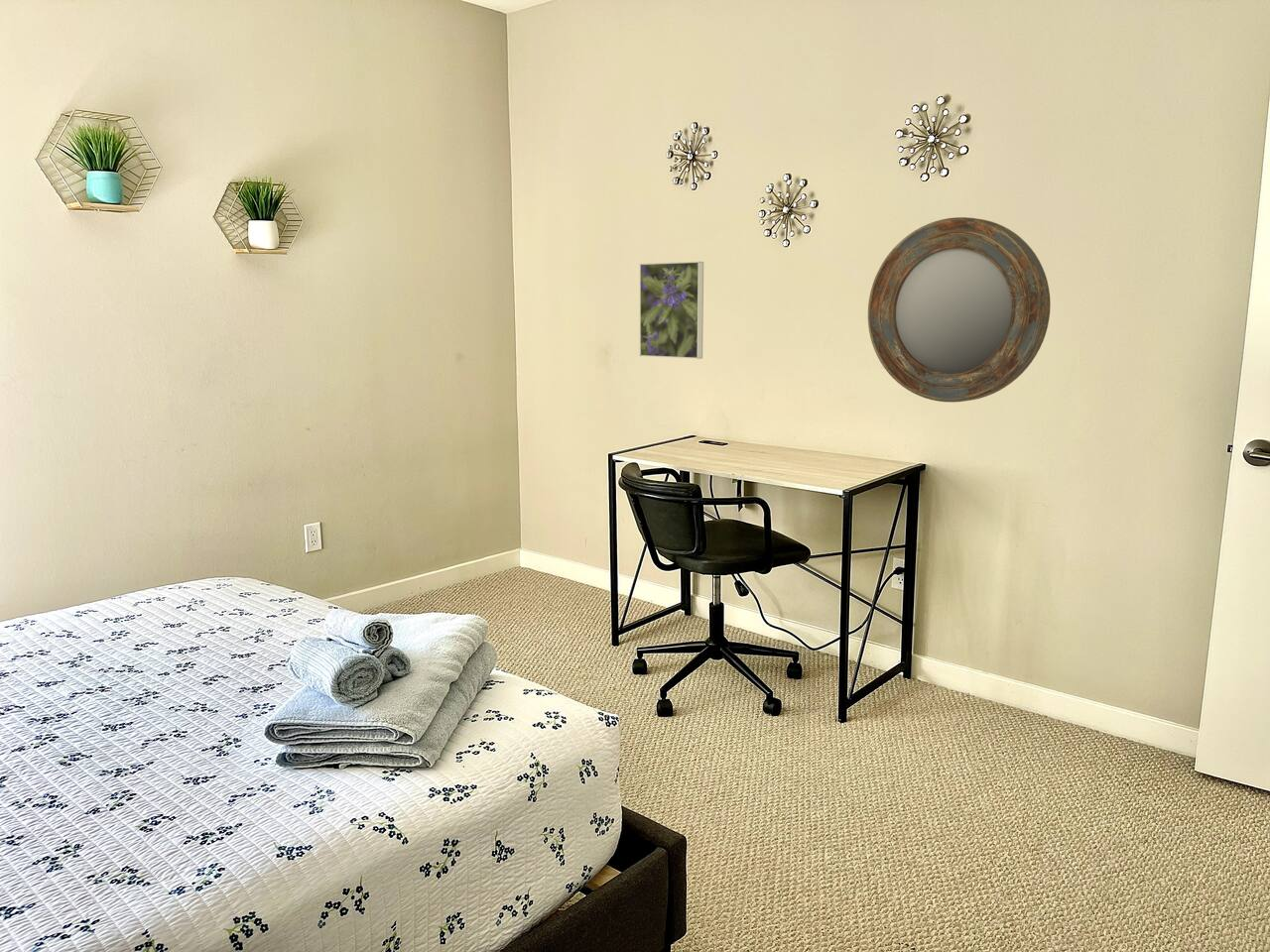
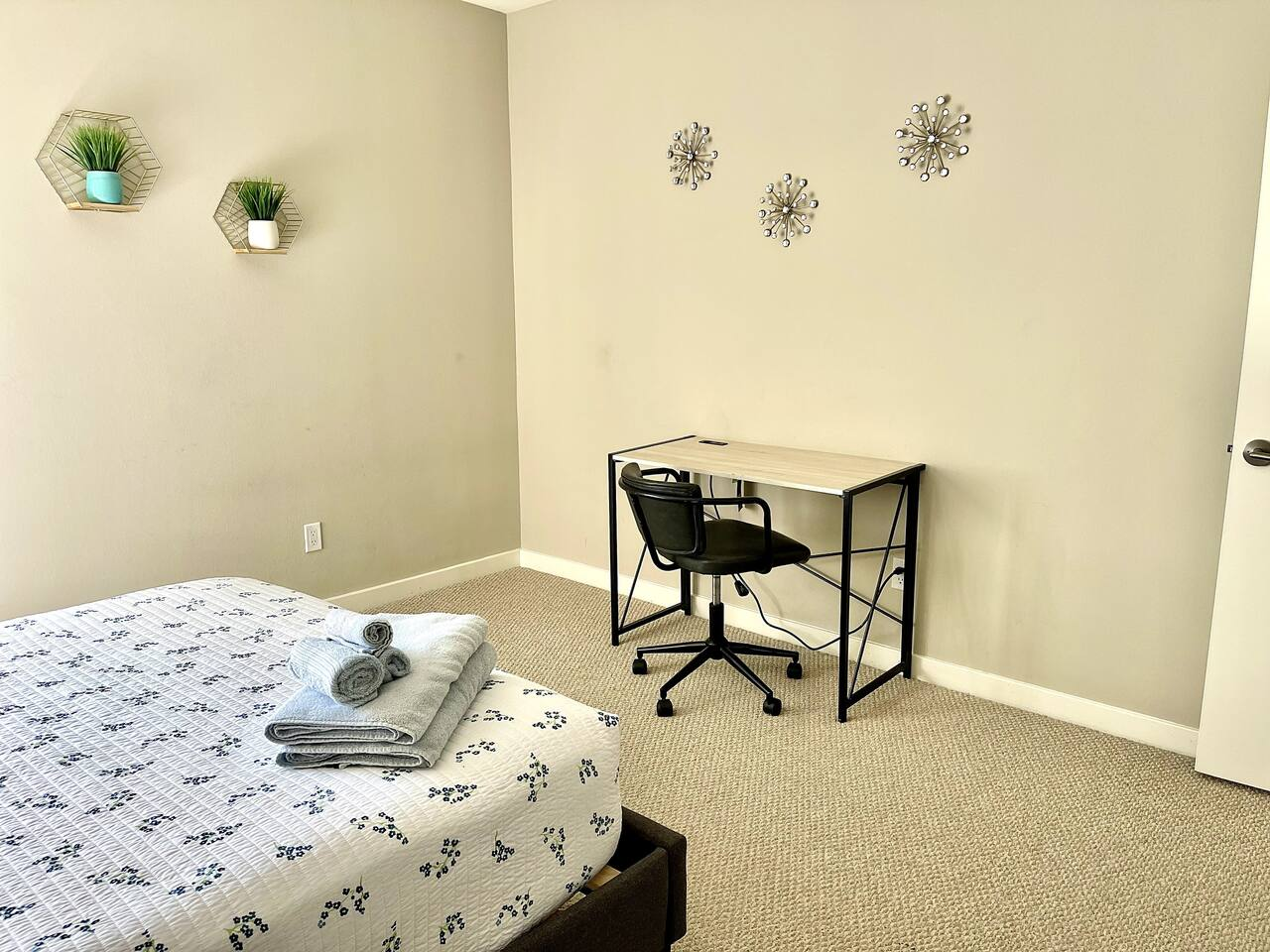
- home mirror [867,216,1052,404]
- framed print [639,261,704,360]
